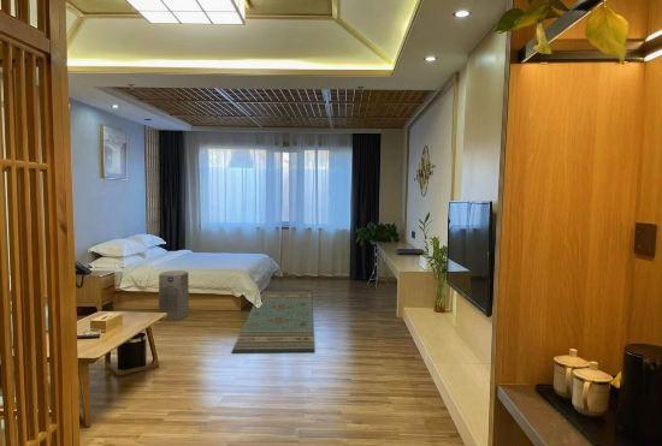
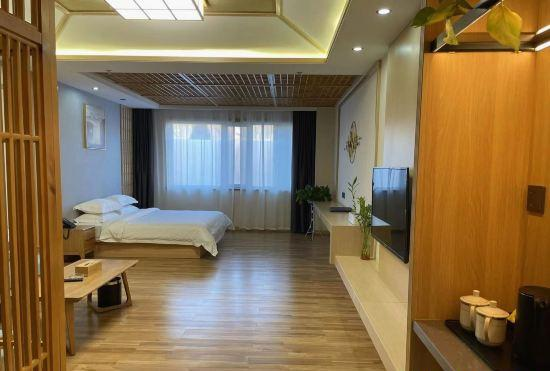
- rug [230,289,315,355]
- fan [158,269,190,321]
